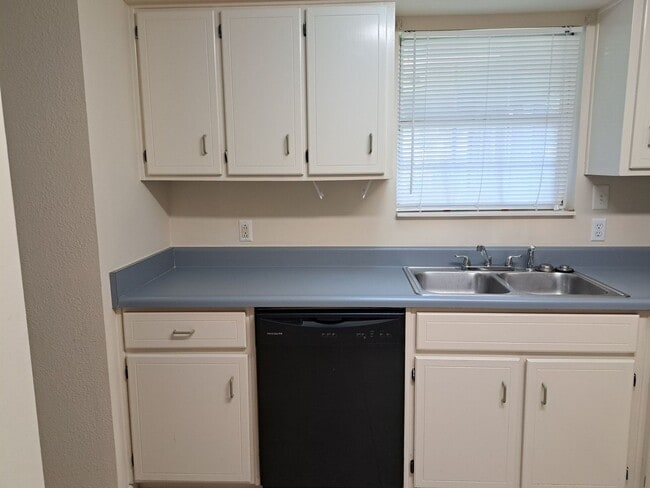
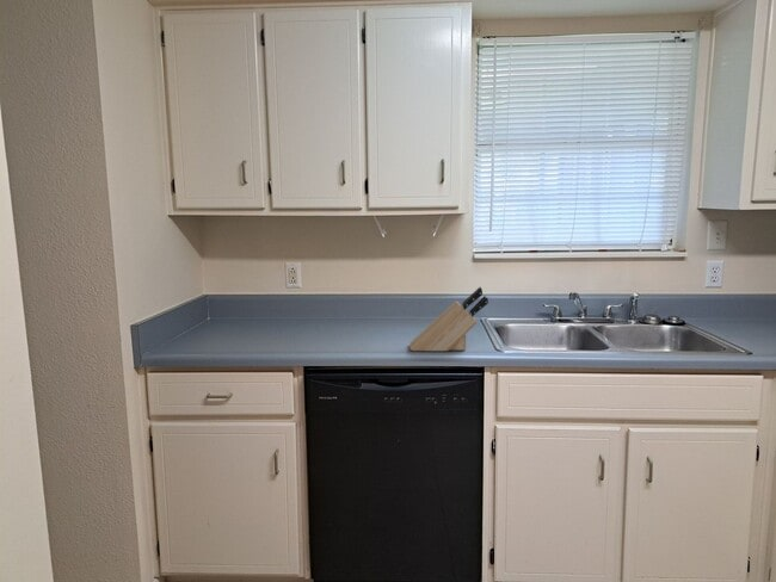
+ knife block [408,286,489,352]
